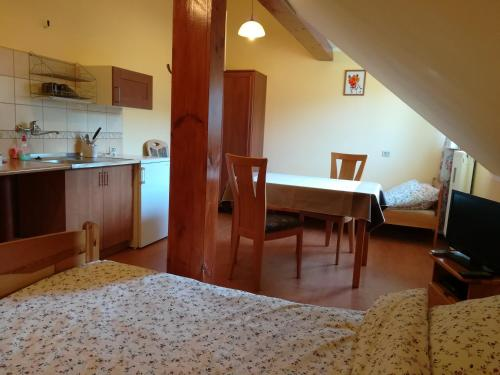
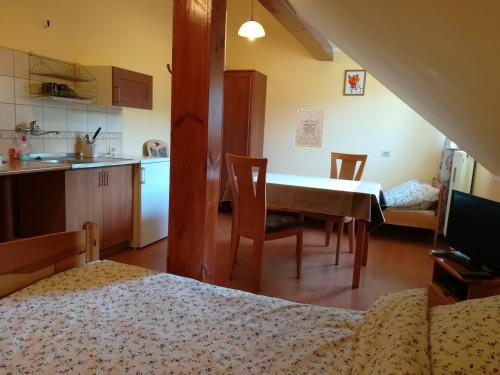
+ wall art [294,108,325,149]
